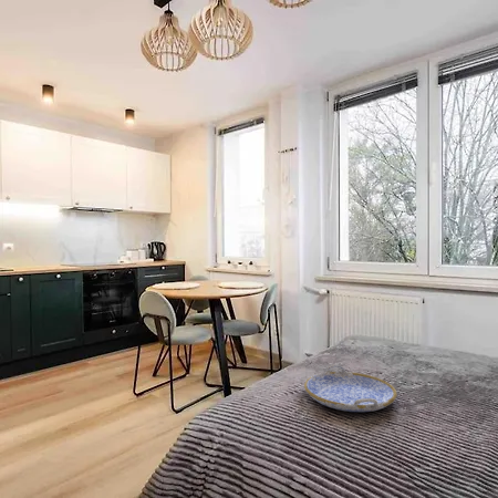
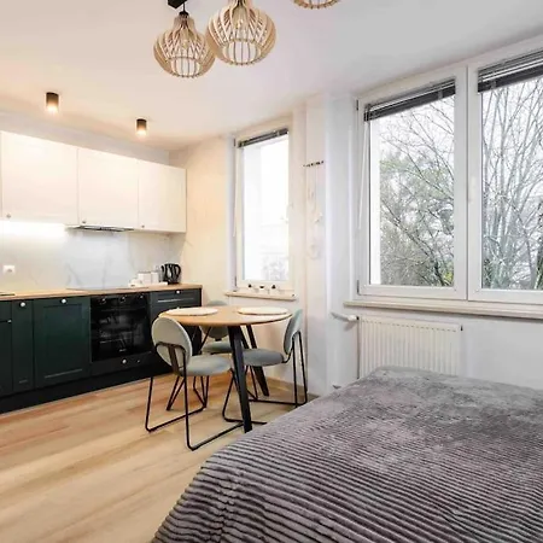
- serving tray [303,364,398,413]
